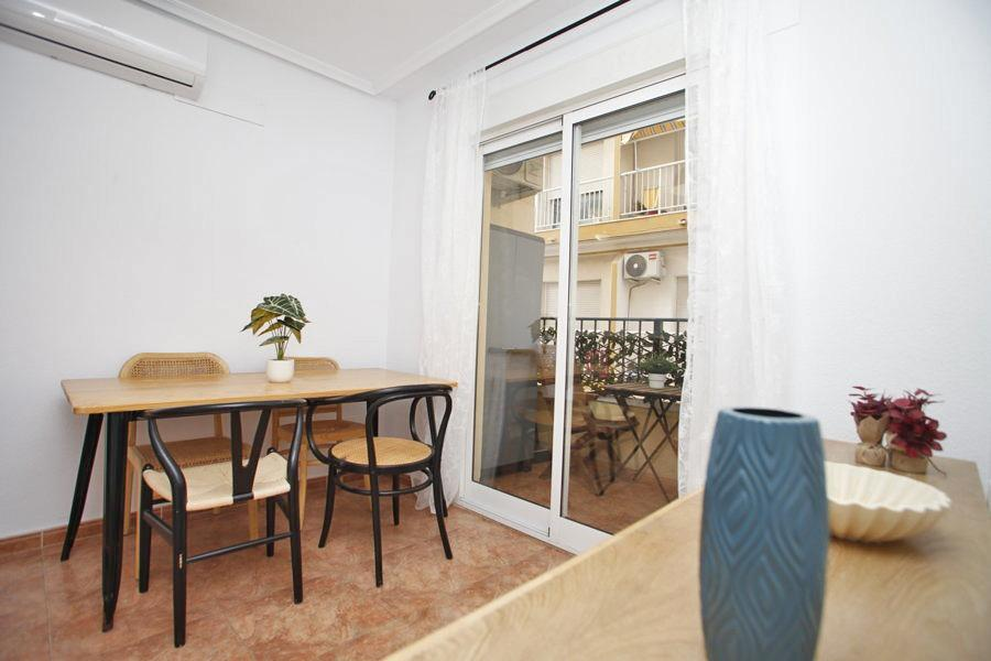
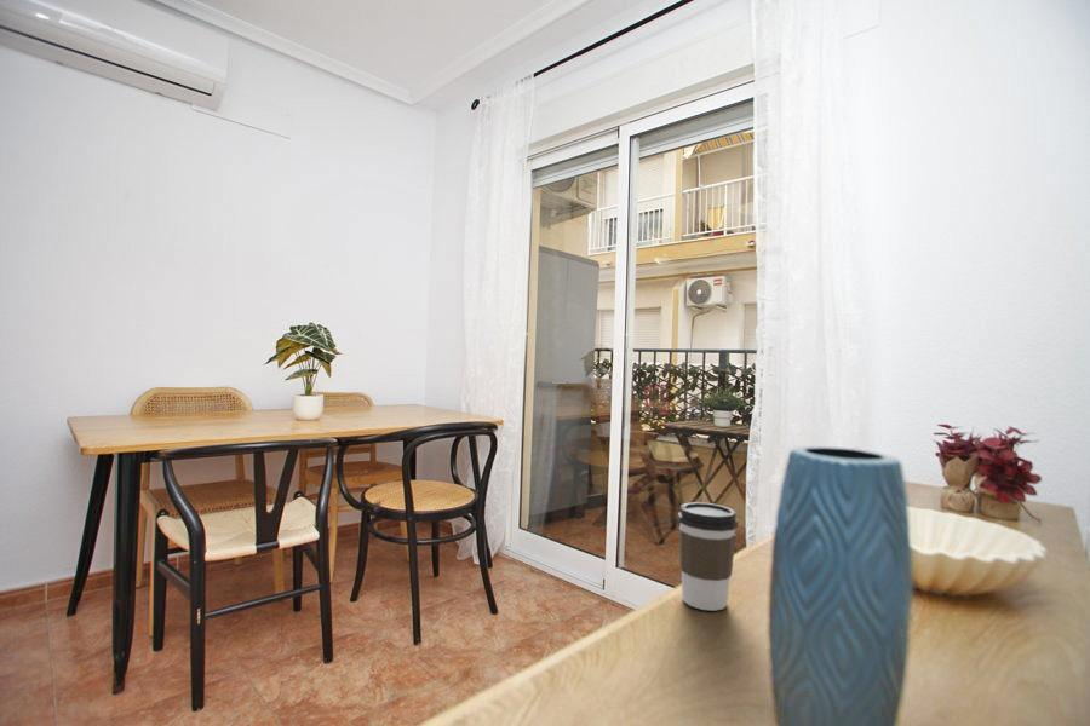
+ coffee cup [677,501,739,612]
